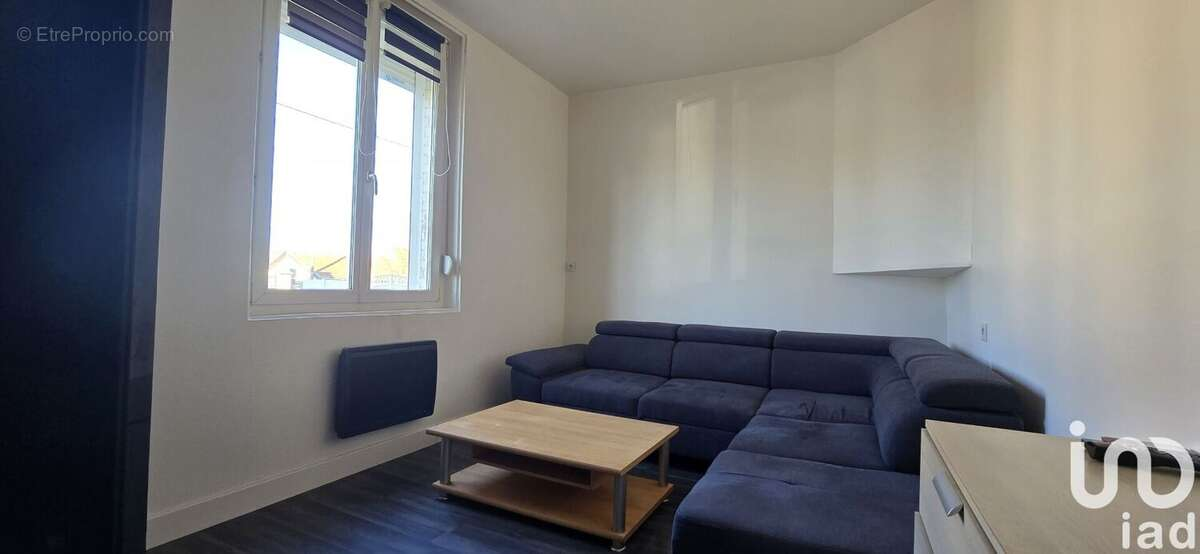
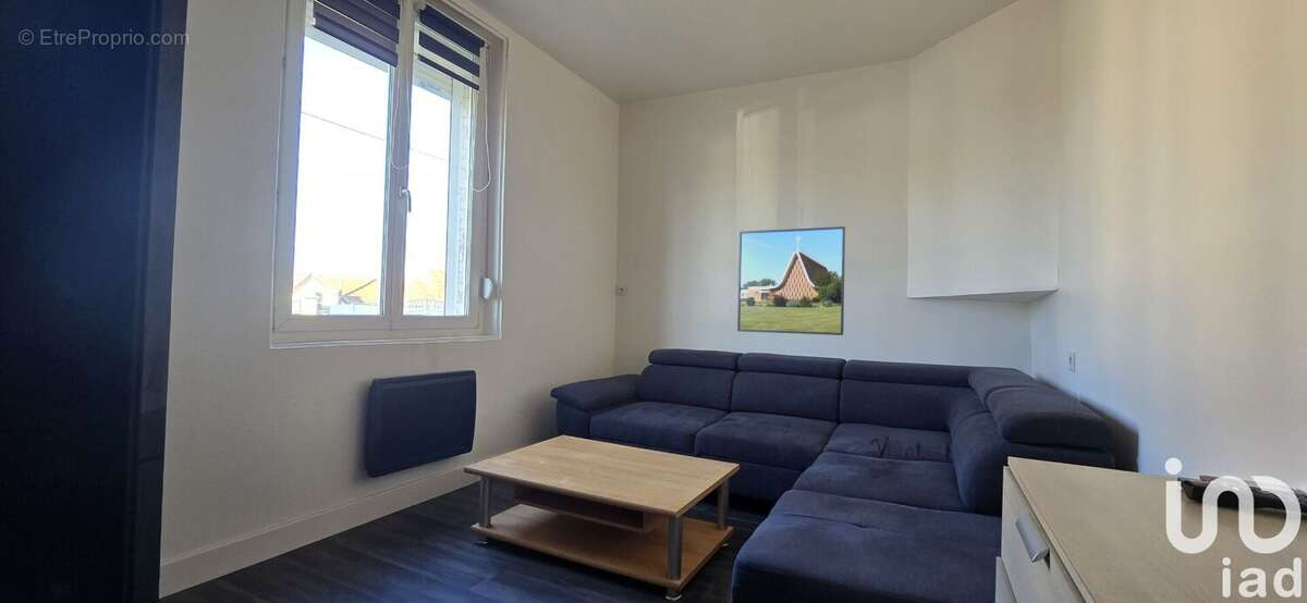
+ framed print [736,225,846,336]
